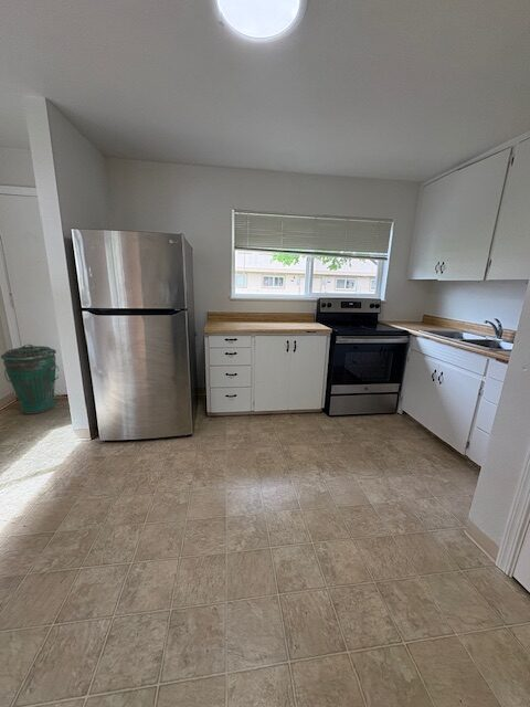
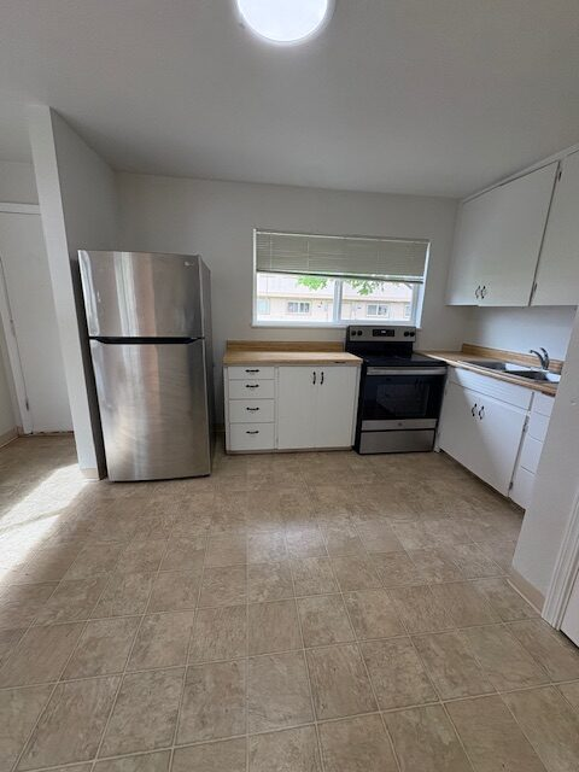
- trash can [0,344,60,415]
